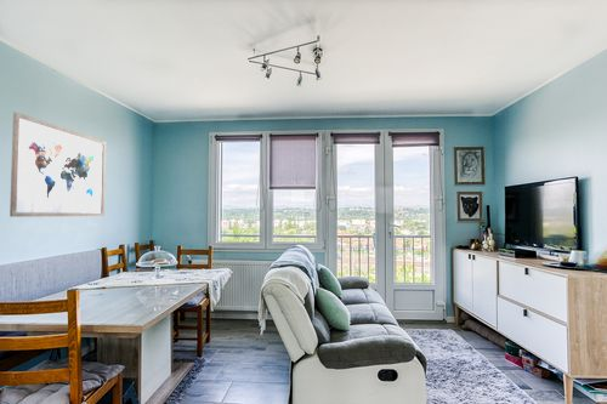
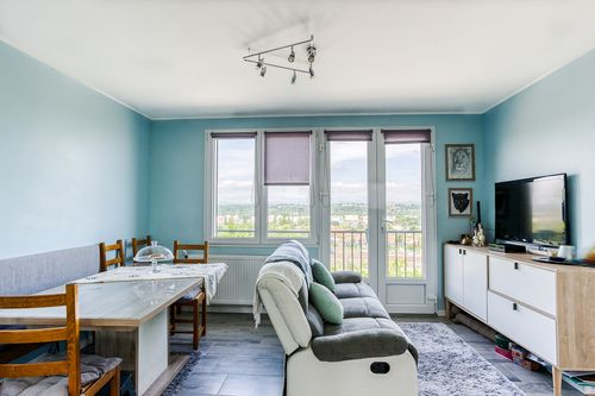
- wall art [8,110,107,218]
